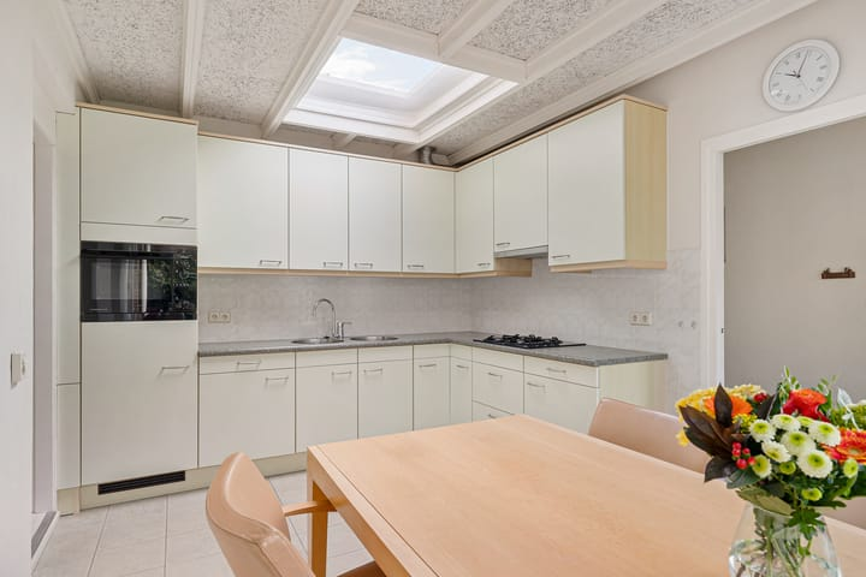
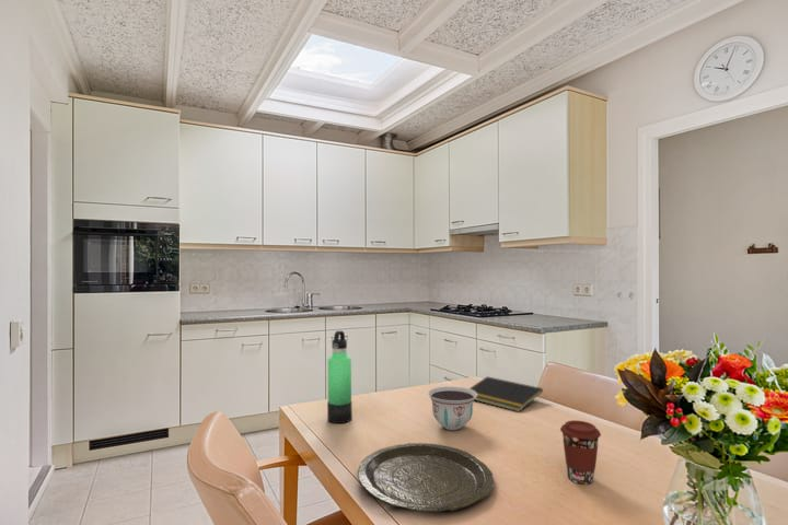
+ thermos bottle [326,329,354,424]
+ notepad [468,375,544,412]
+ plate [357,442,495,513]
+ coffee cup [559,419,602,486]
+ bowl [427,385,477,431]
